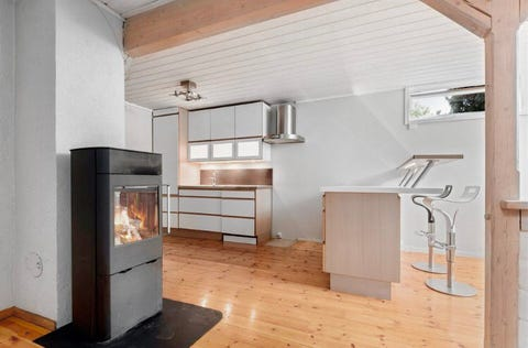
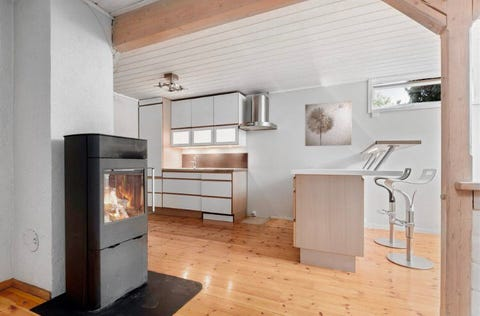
+ wall art [304,100,353,147]
